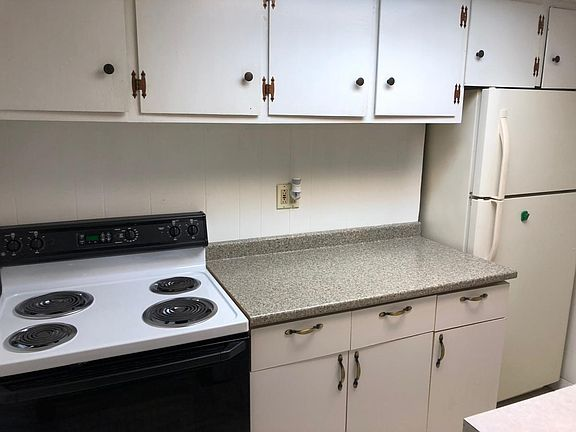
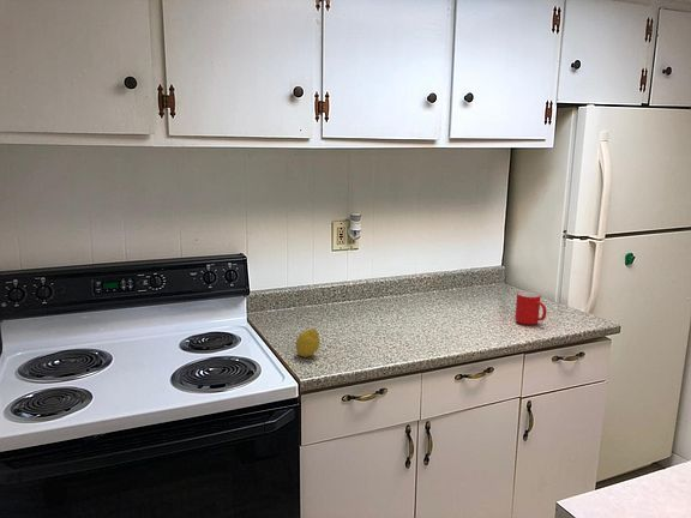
+ fruit [295,327,322,359]
+ cup [515,291,547,326]
